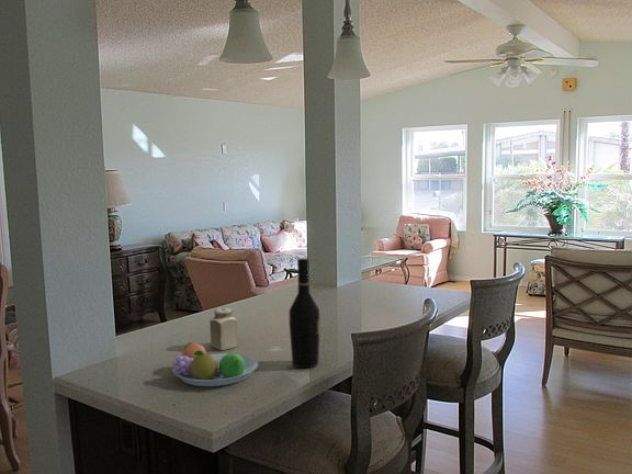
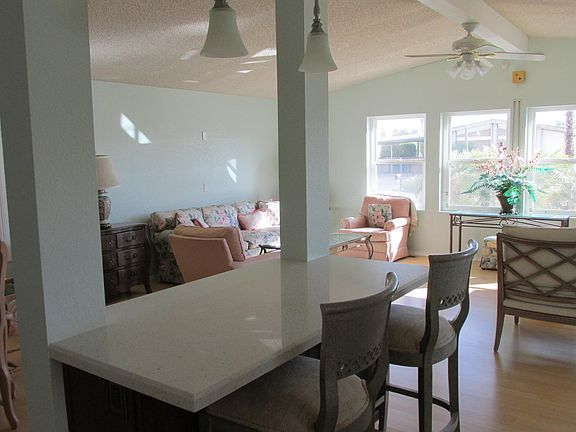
- salt shaker [208,306,239,351]
- wine bottle [289,257,320,369]
- fruit bowl [171,341,259,387]
